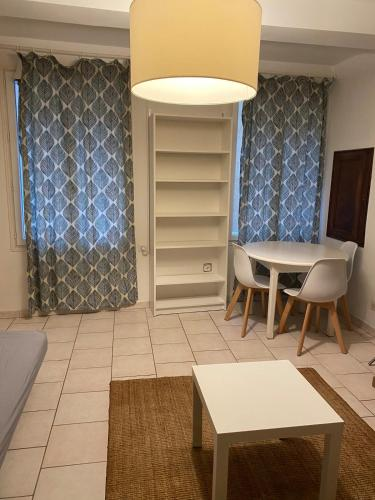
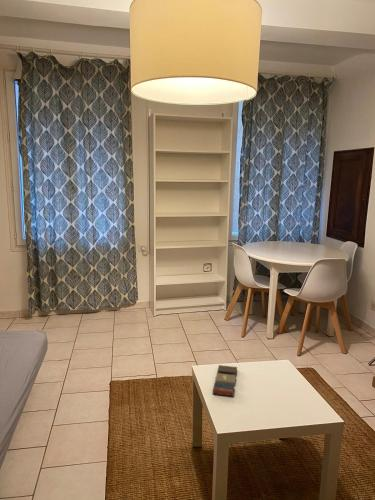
+ book set [212,364,238,397]
